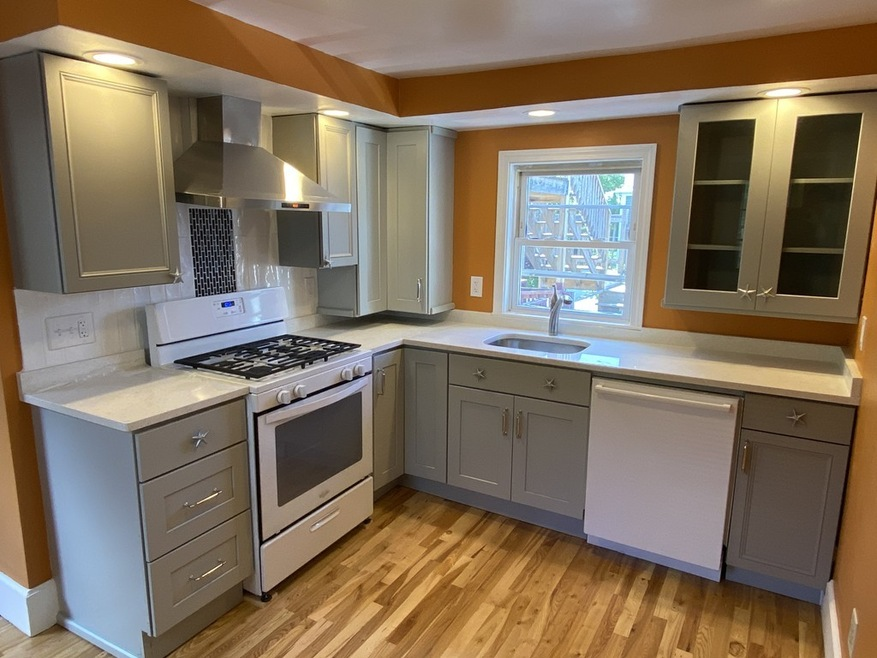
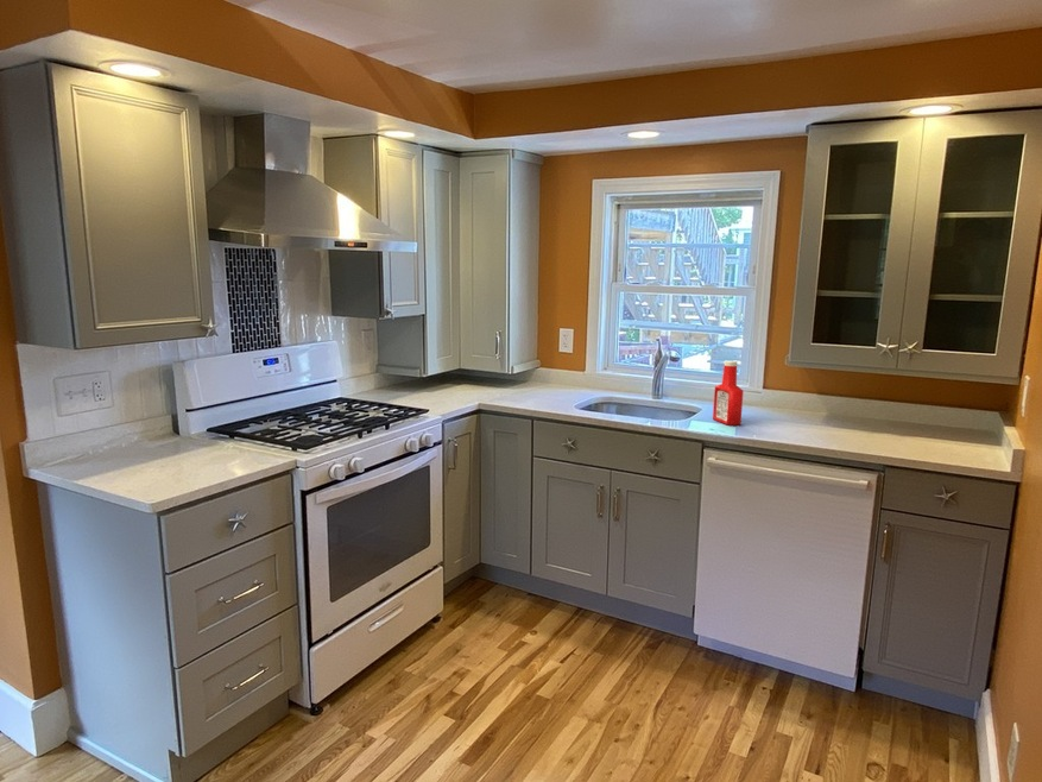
+ soap bottle [712,360,745,427]
